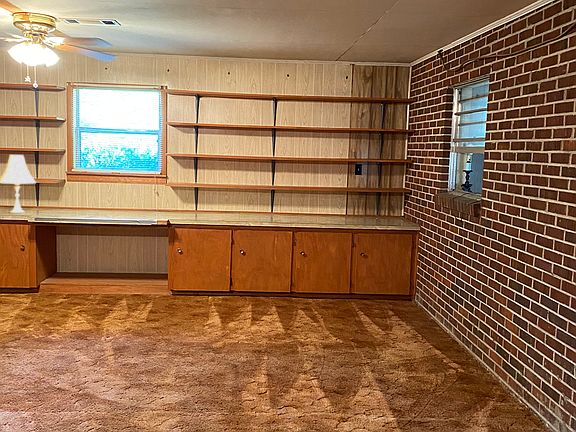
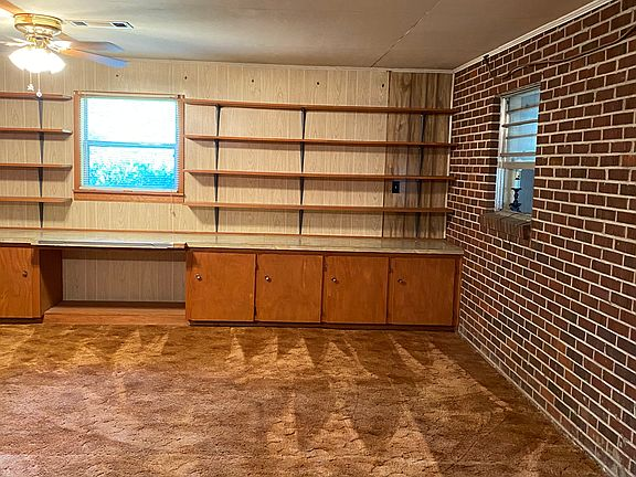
- desk lamp [0,154,37,214]
